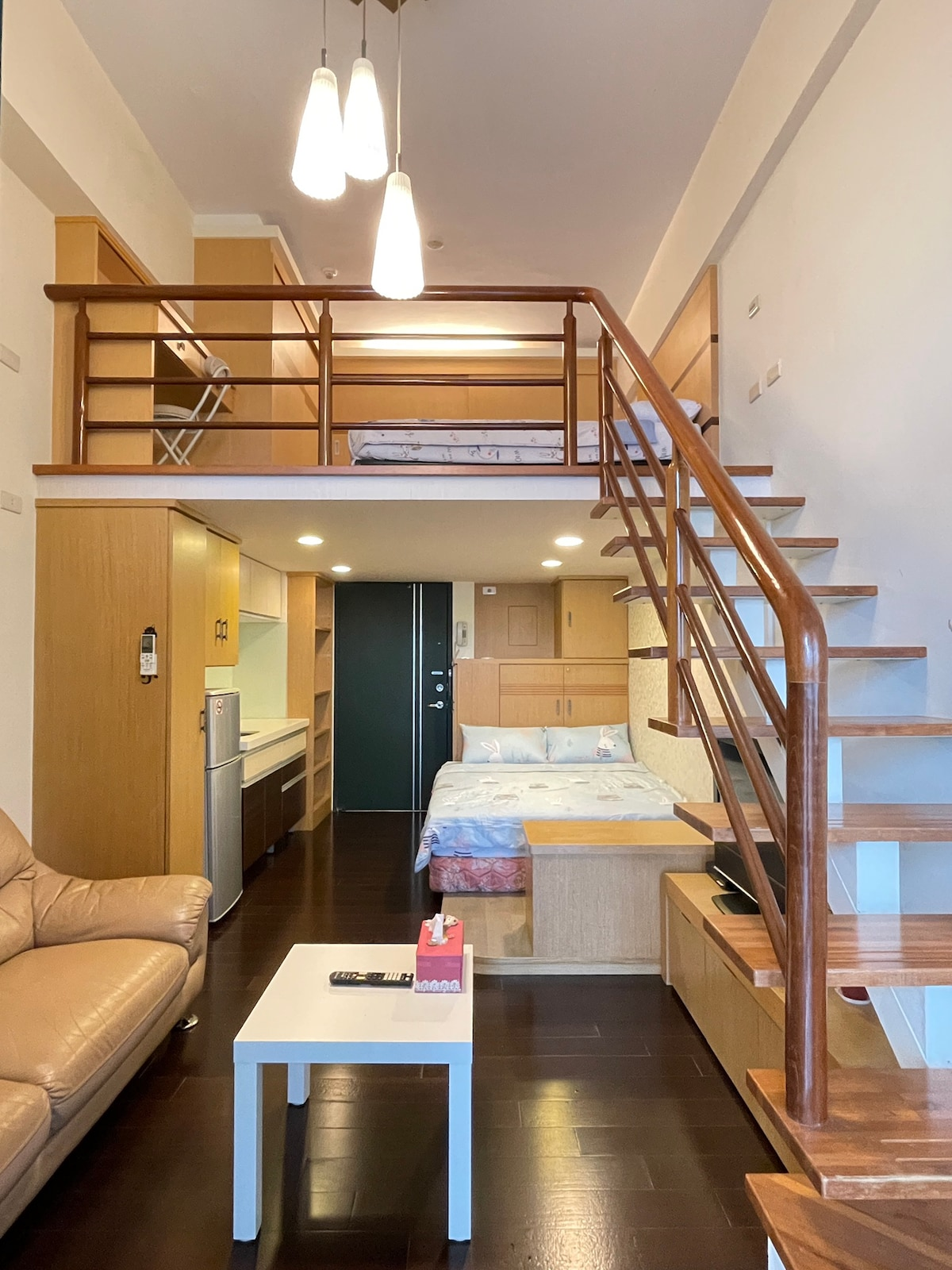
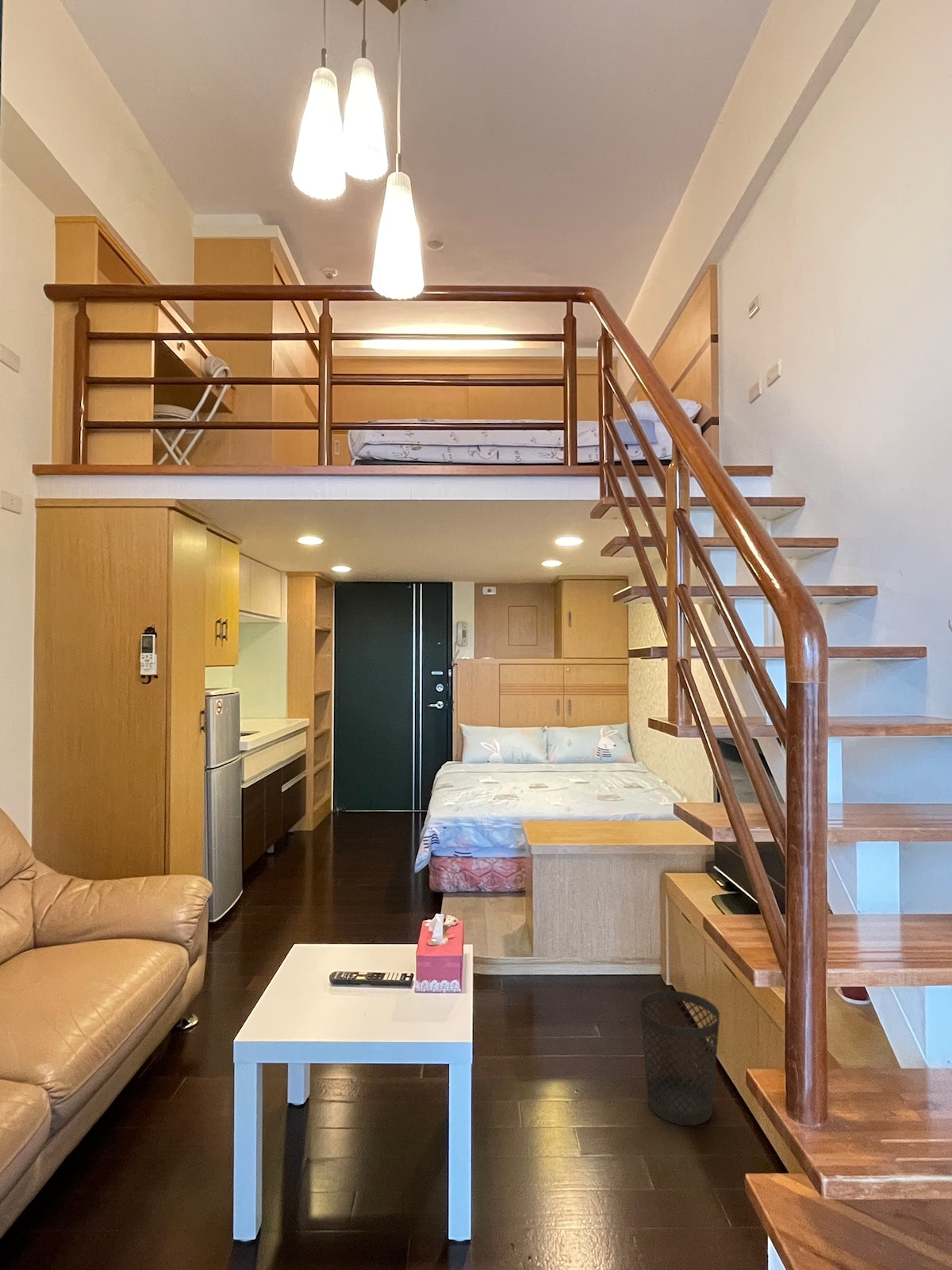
+ wastebasket [639,990,720,1126]
